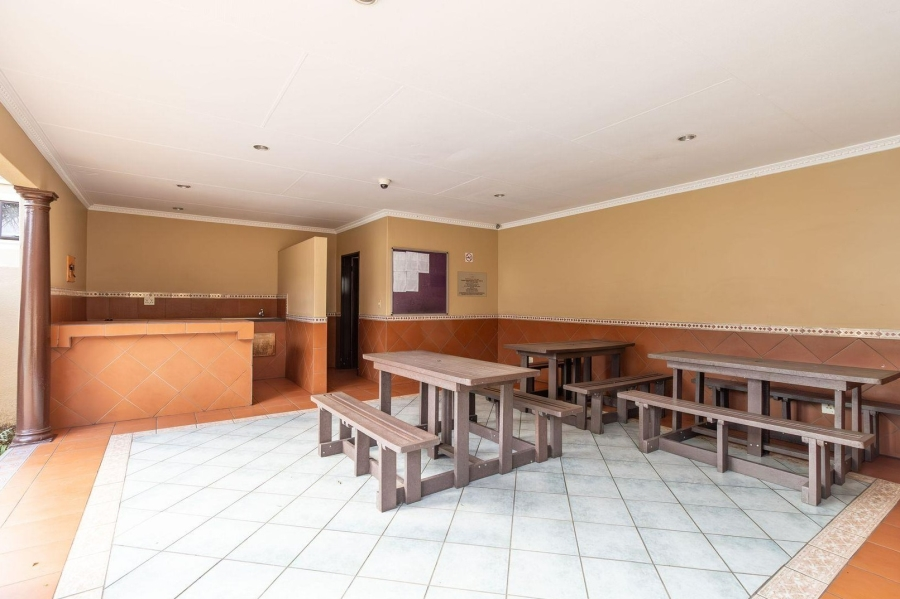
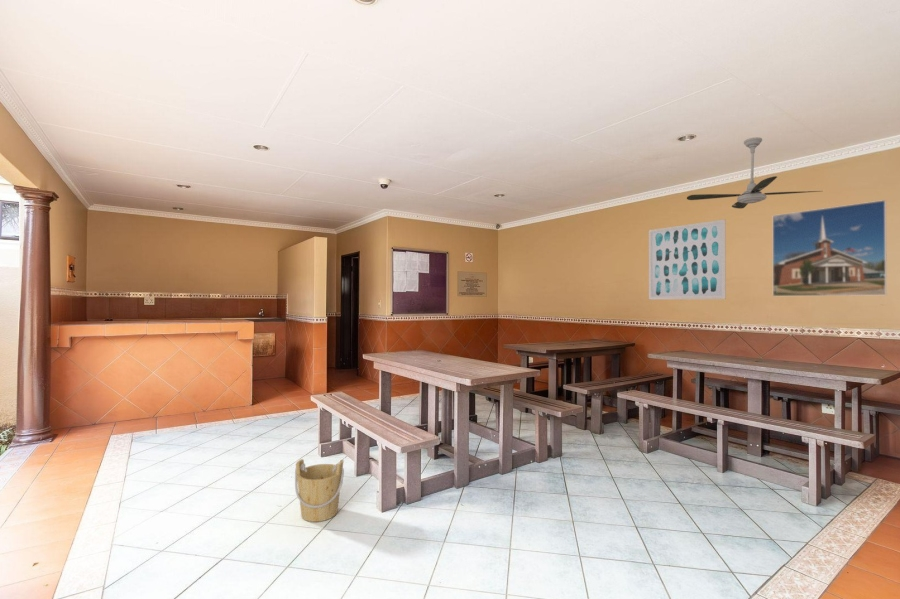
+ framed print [772,199,888,297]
+ bucket [294,458,345,523]
+ wall art [648,219,727,300]
+ ceiling fan [686,136,822,210]
